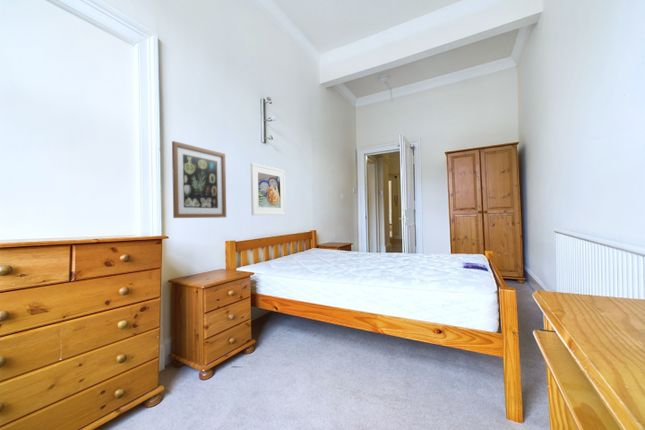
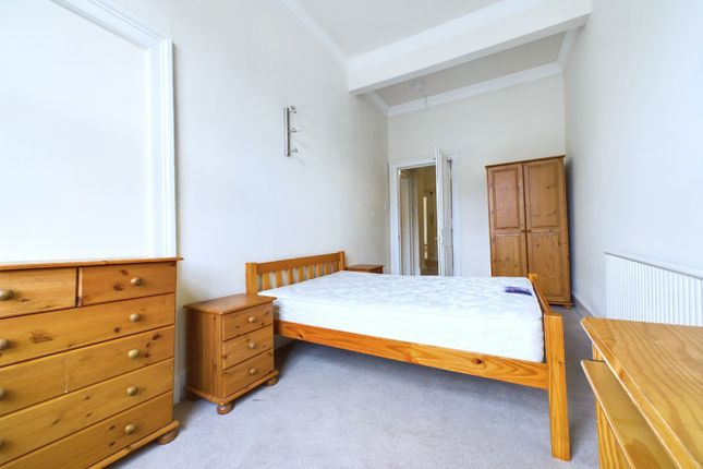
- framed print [250,162,287,216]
- wall art [171,140,227,219]
